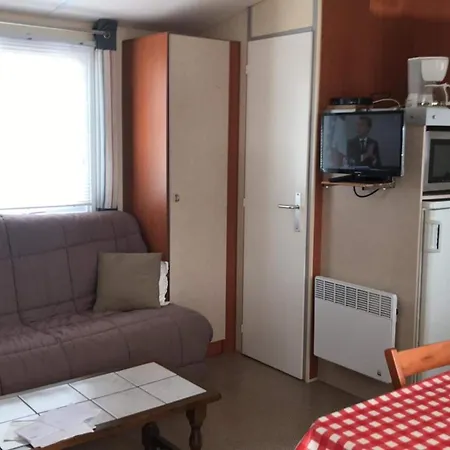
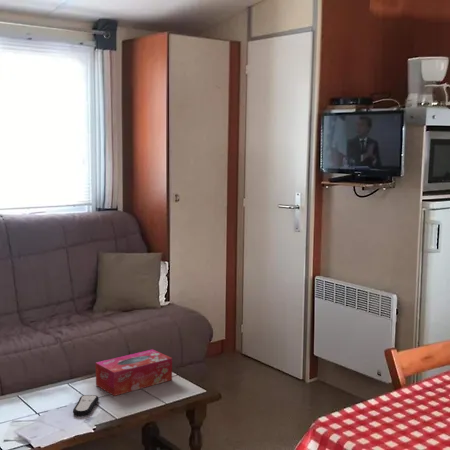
+ tissue box [95,348,173,397]
+ remote control [72,394,100,417]
